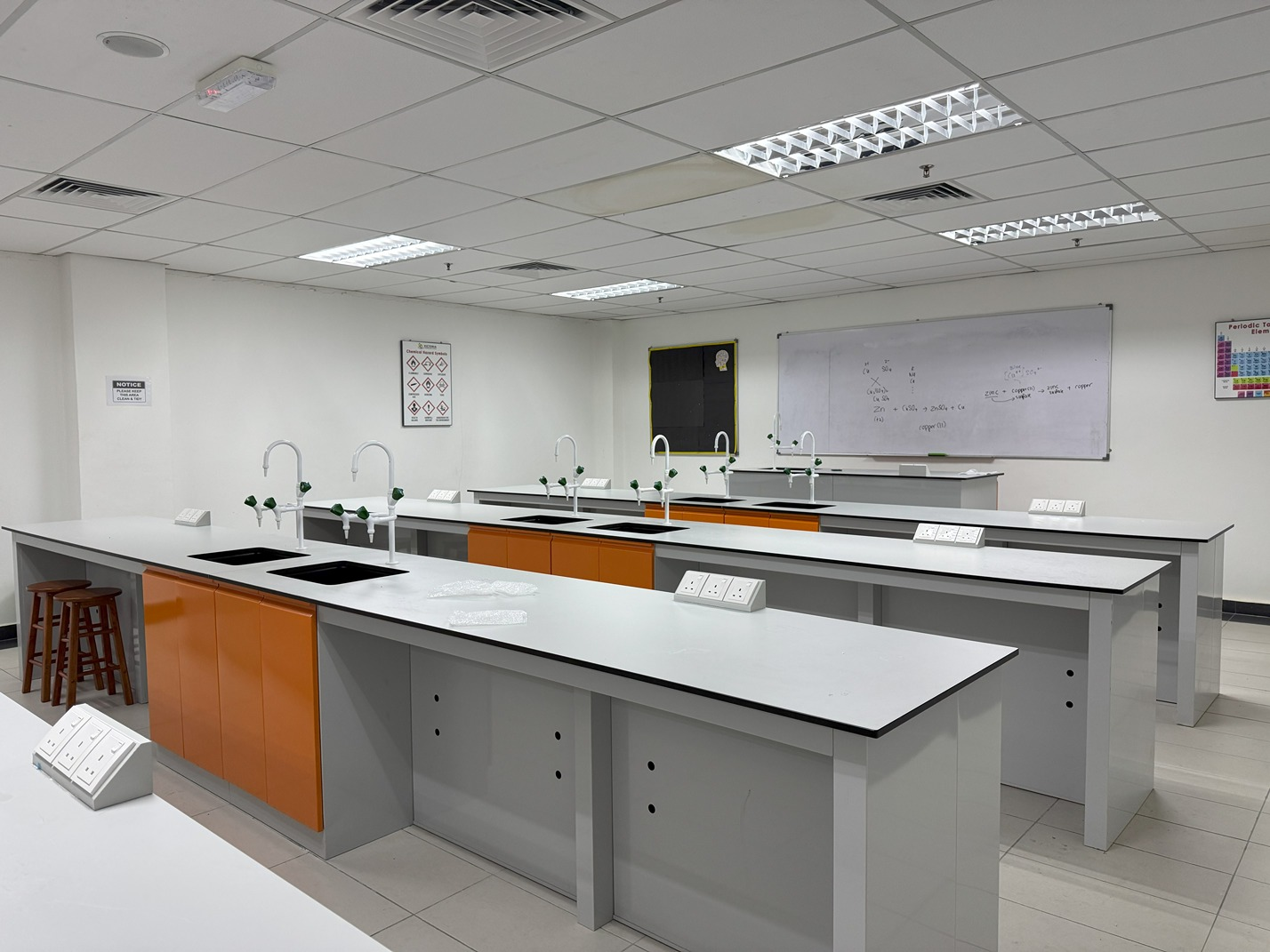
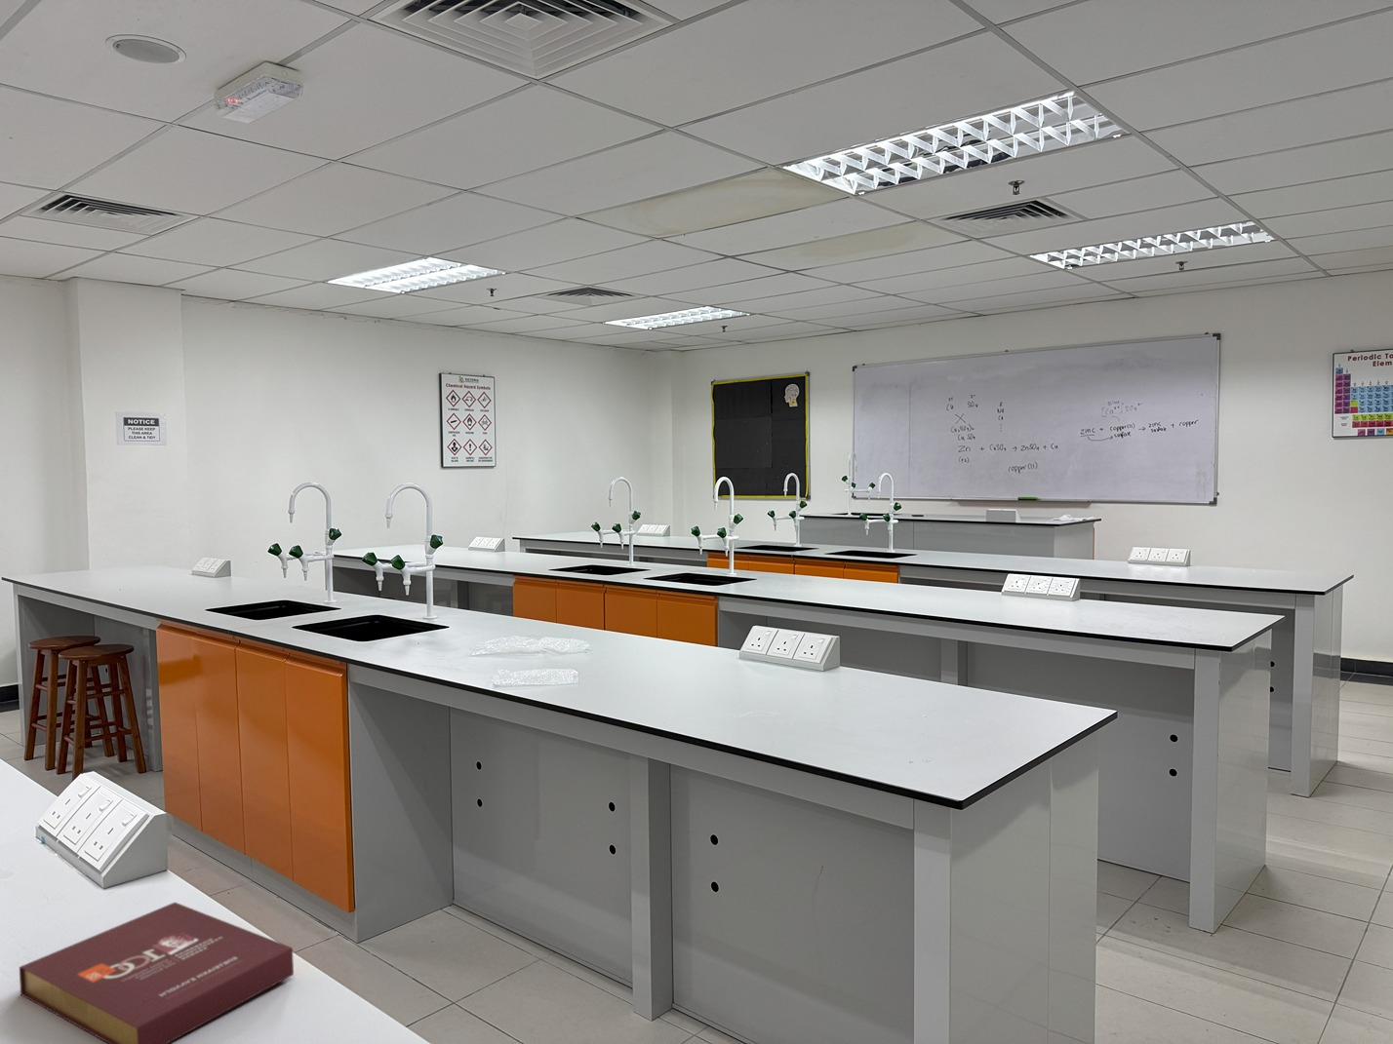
+ book [19,900,295,1044]
